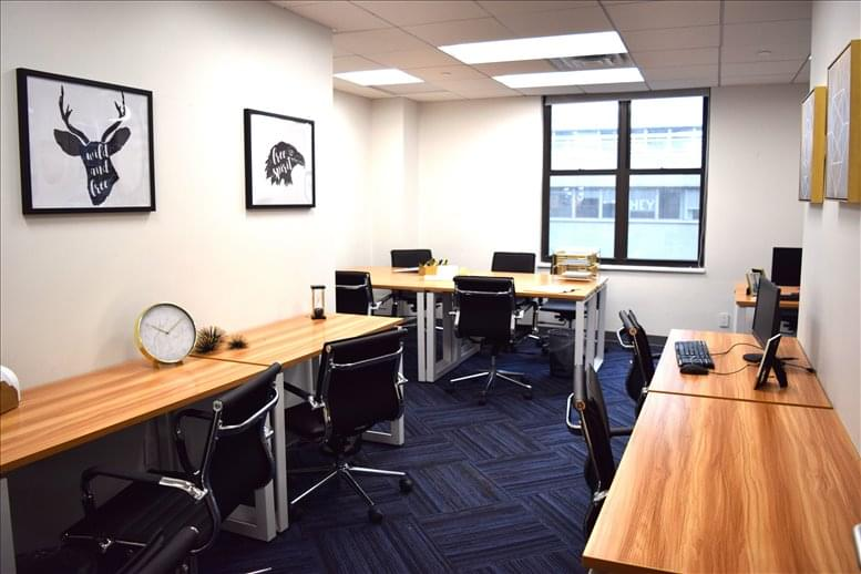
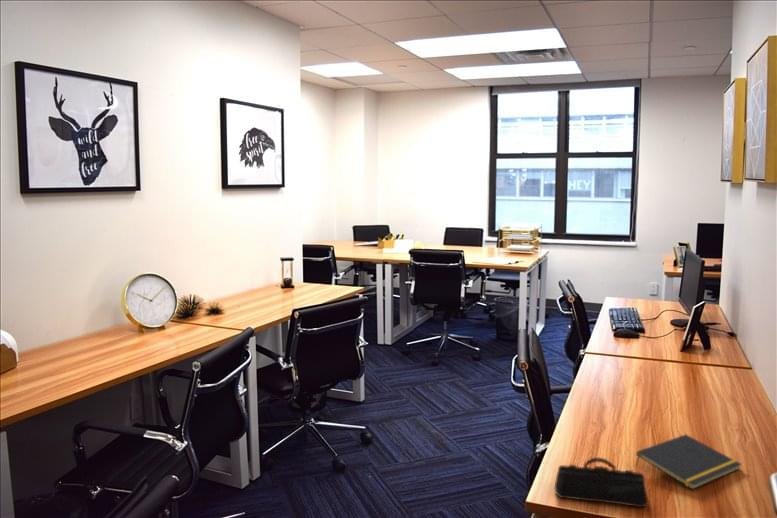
+ pencil case [553,457,650,508]
+ notepad [634,433,743,490]
